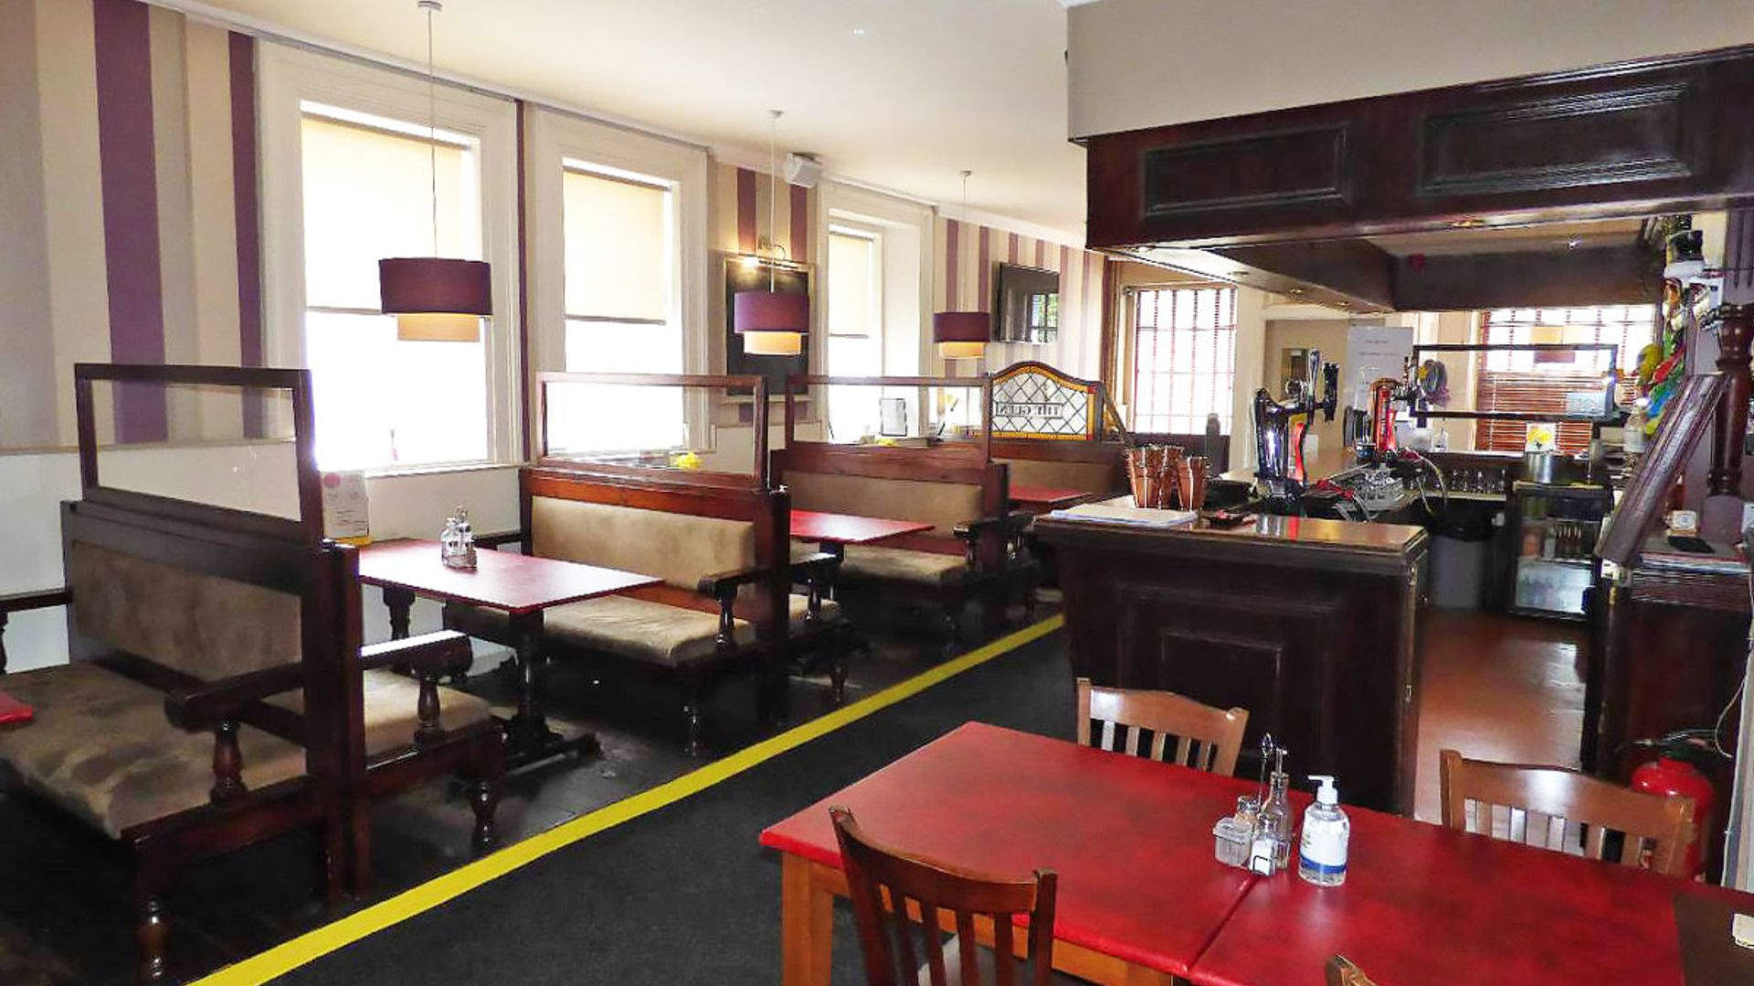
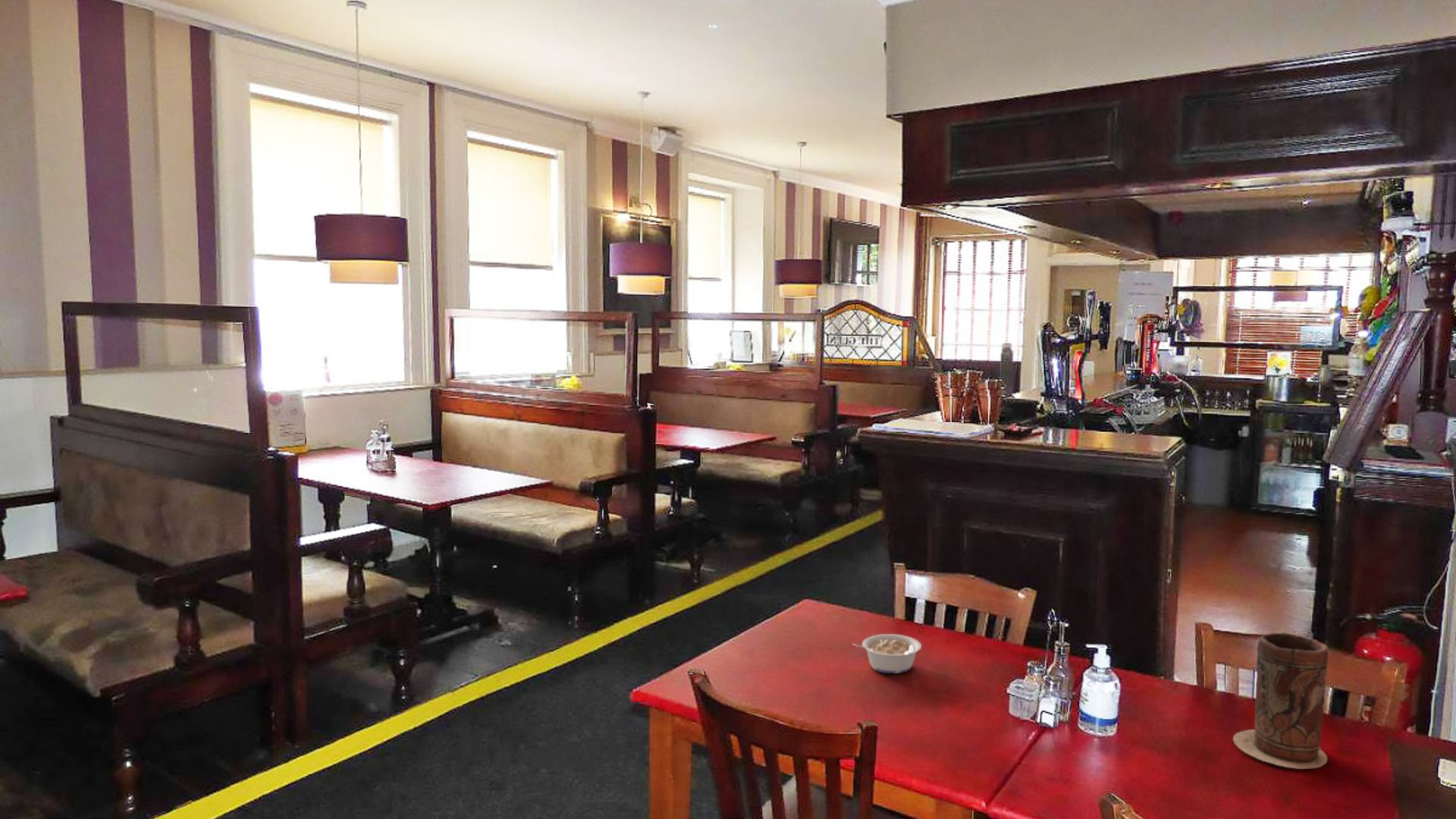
+ vase [1232,632,1329,770]
+ legume [852,633,922,674]
